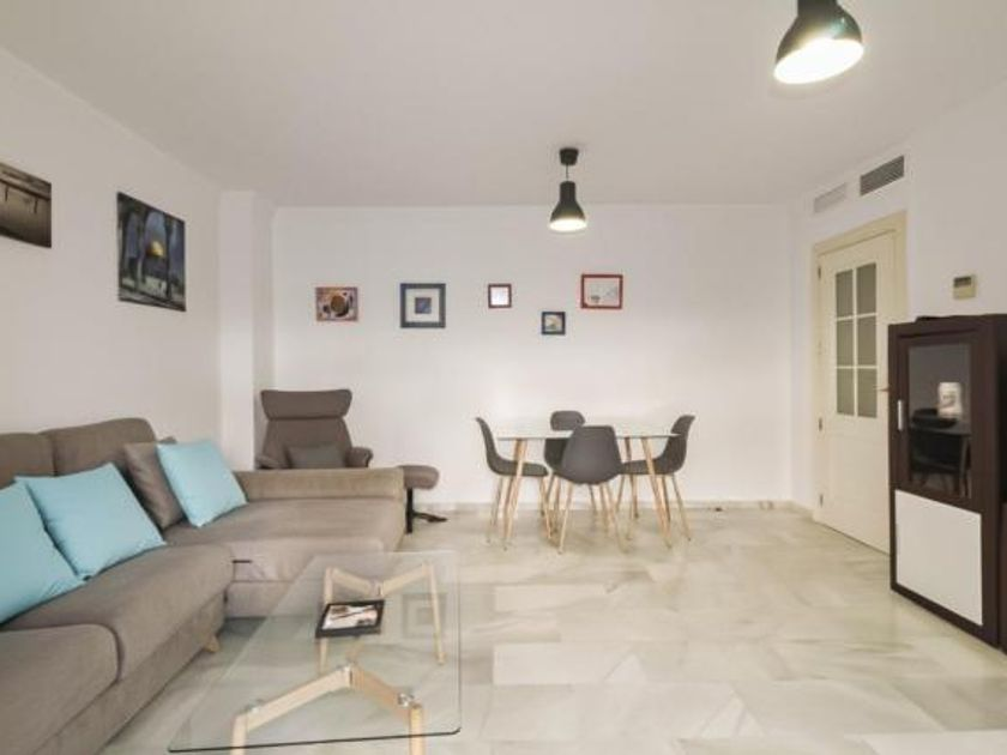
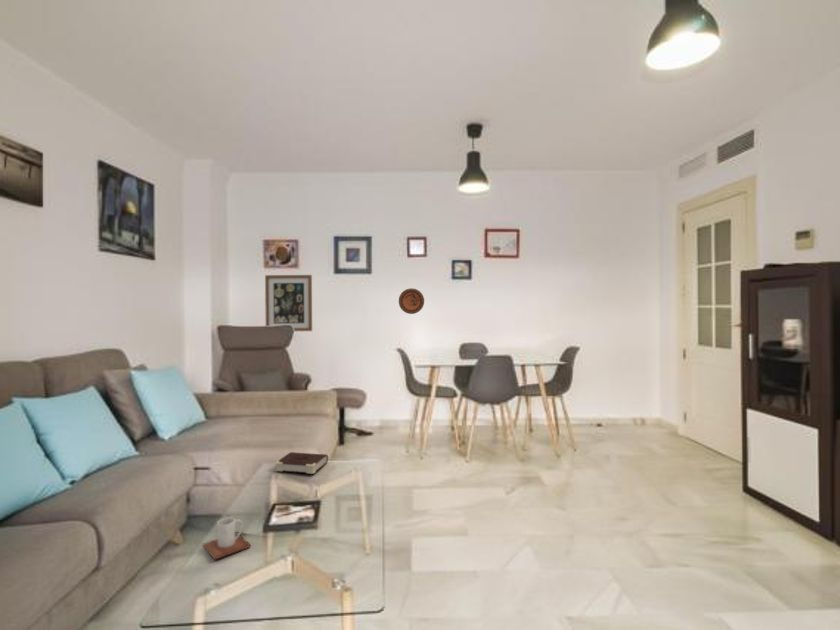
+ mug [202,517,251,561]
+ book [274,451,329,475]
+ wall art [264,274,313,332]
+ decorative plate [398,287,425,315]
